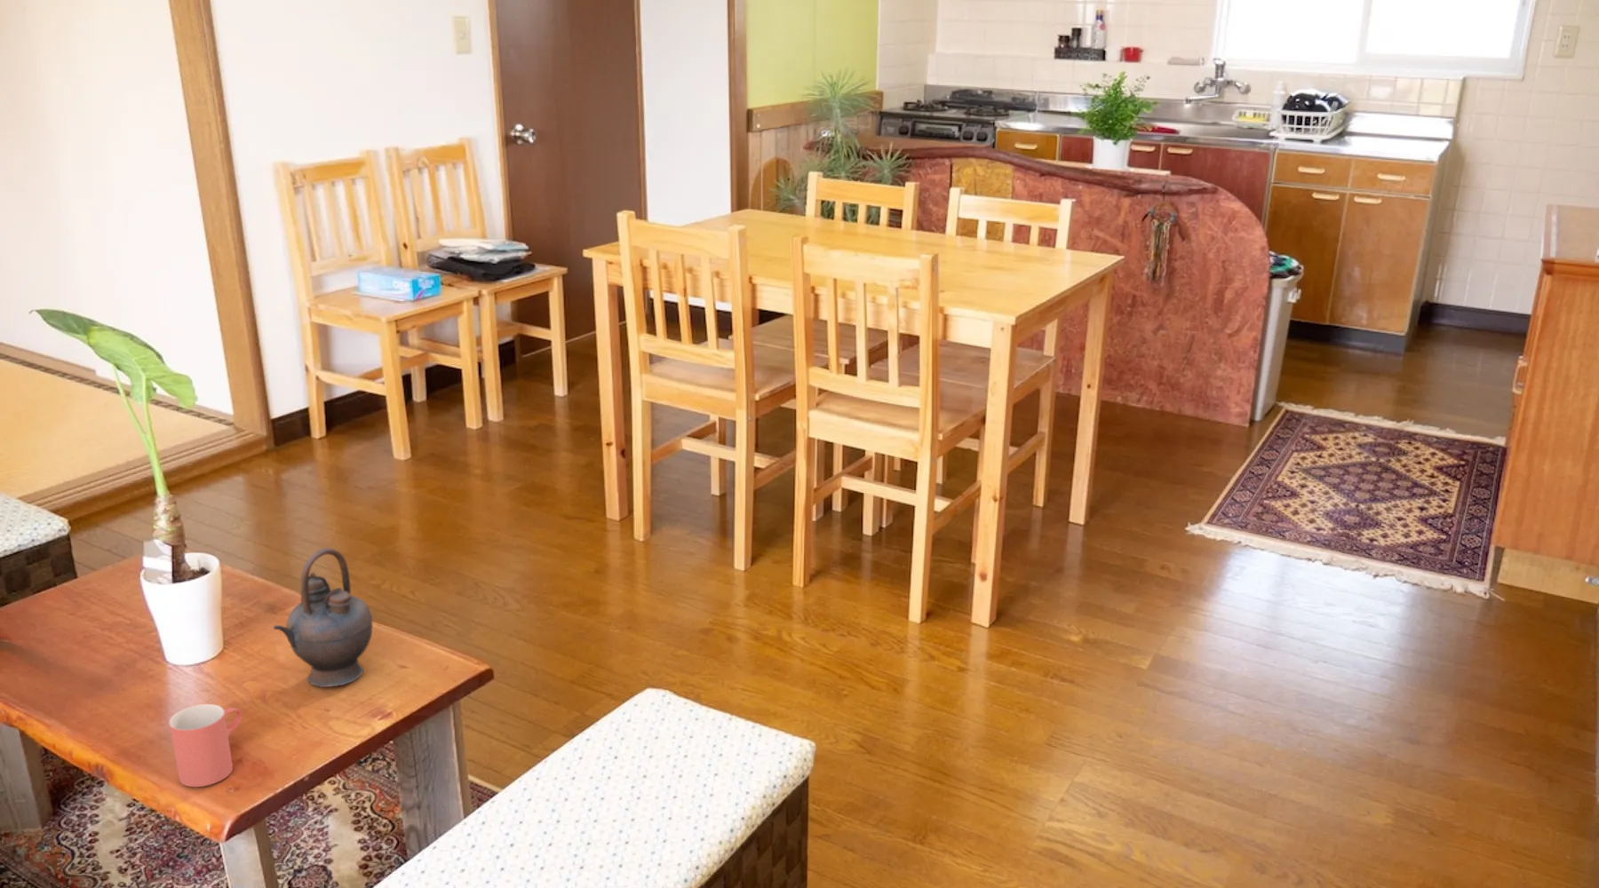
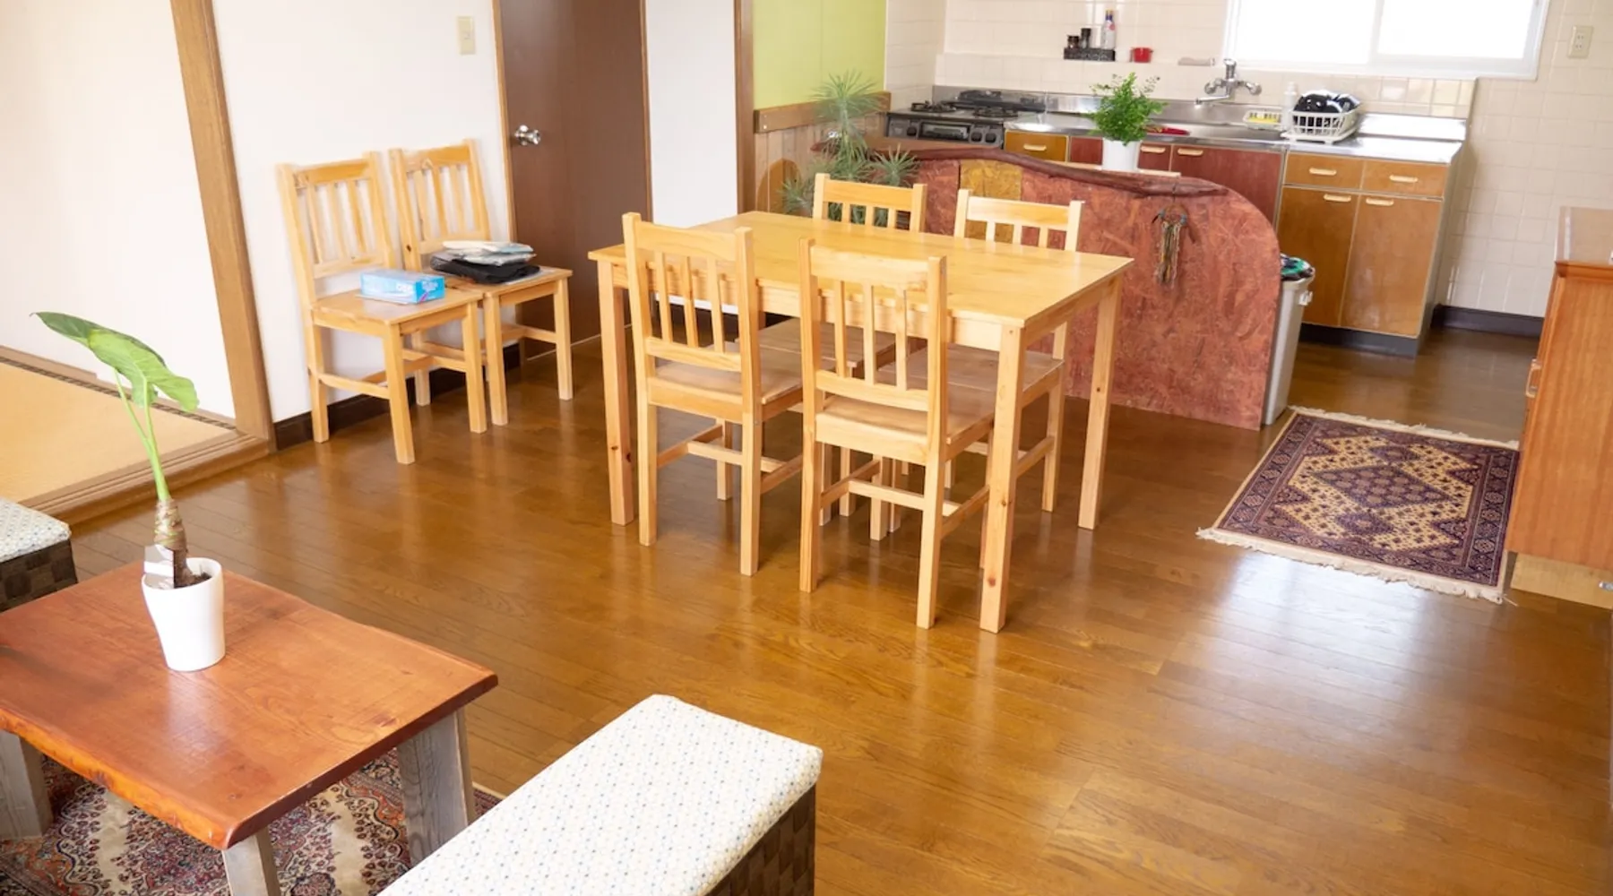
- cup [168,703,243,787]
- teapot [272,547,373,688]
